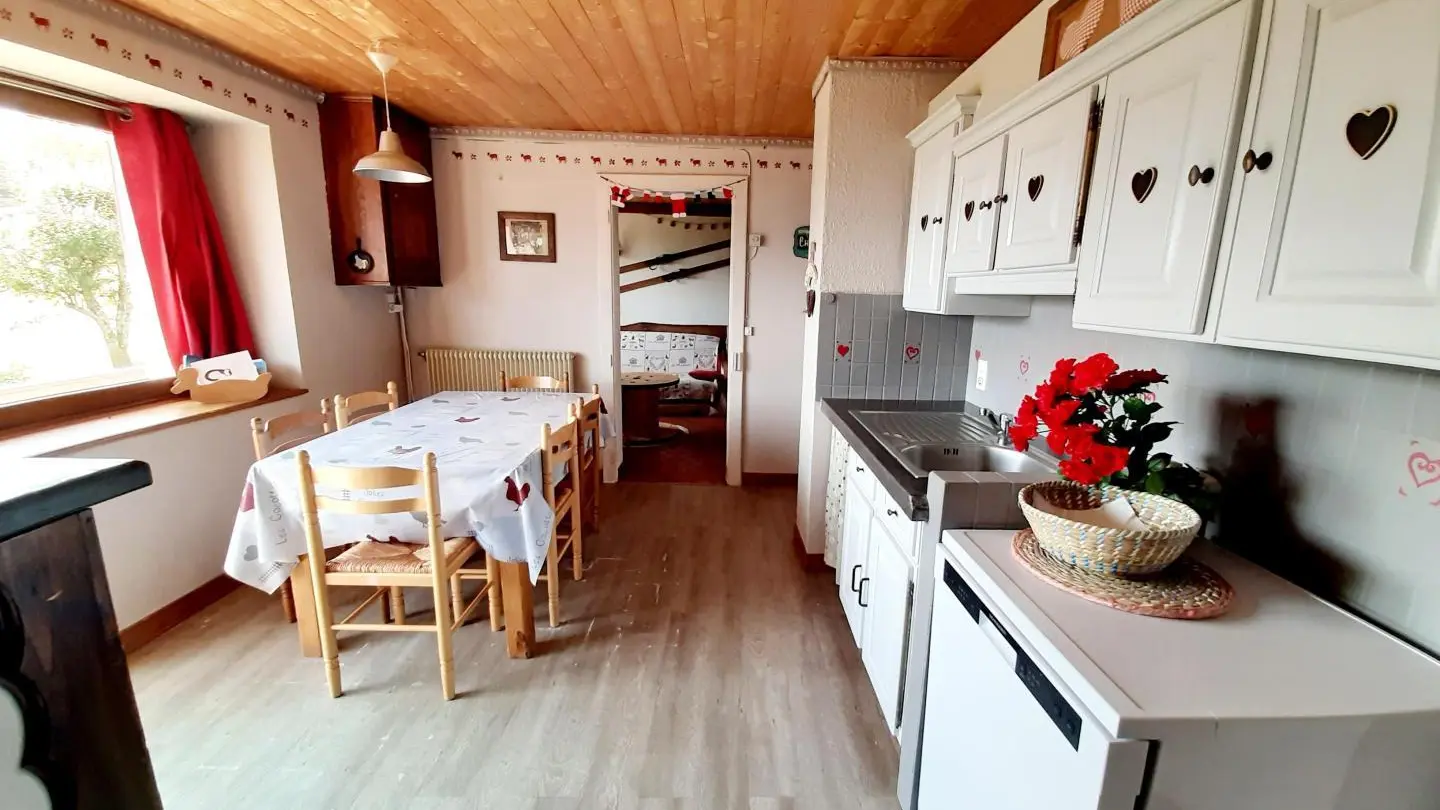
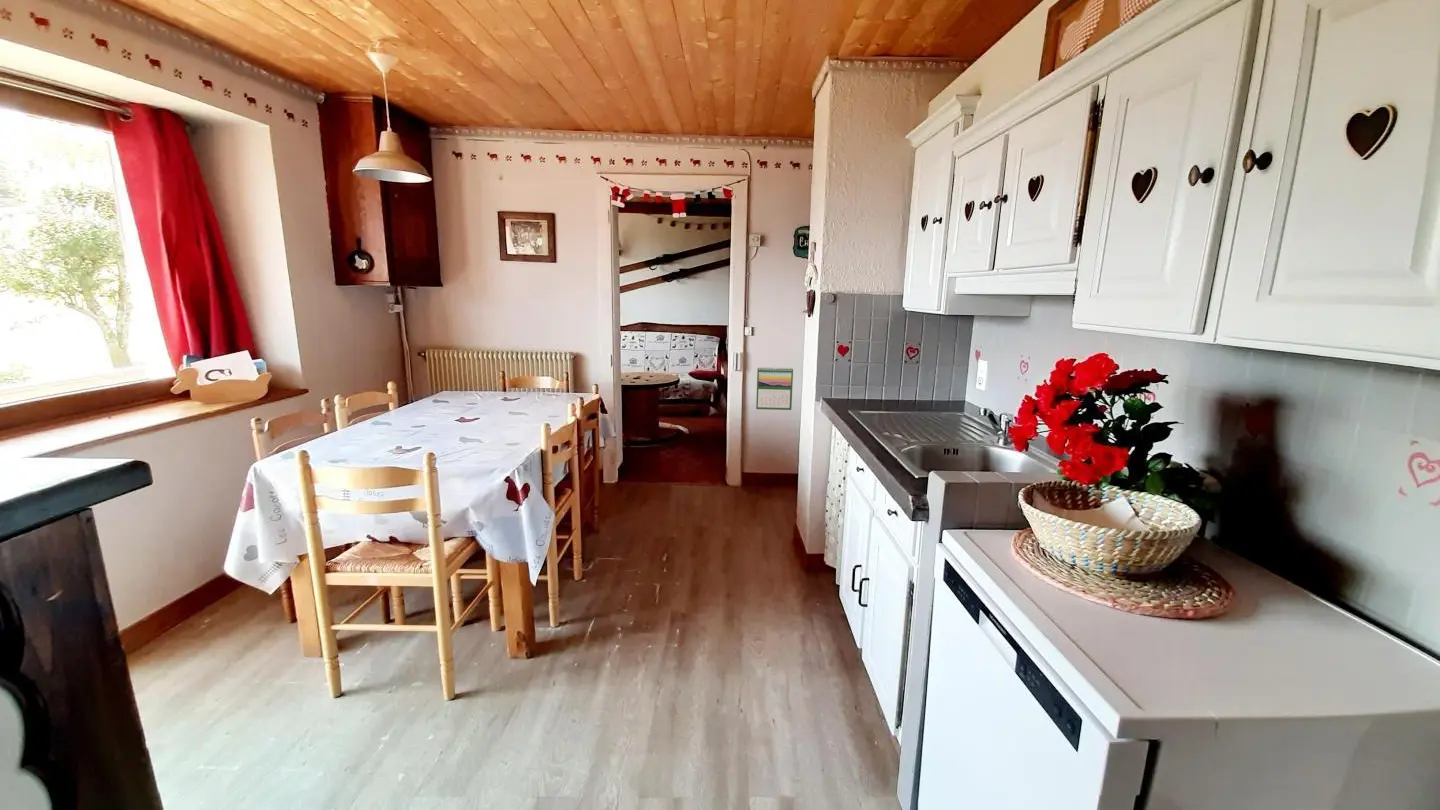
+ calendar [755,366,794,411]
